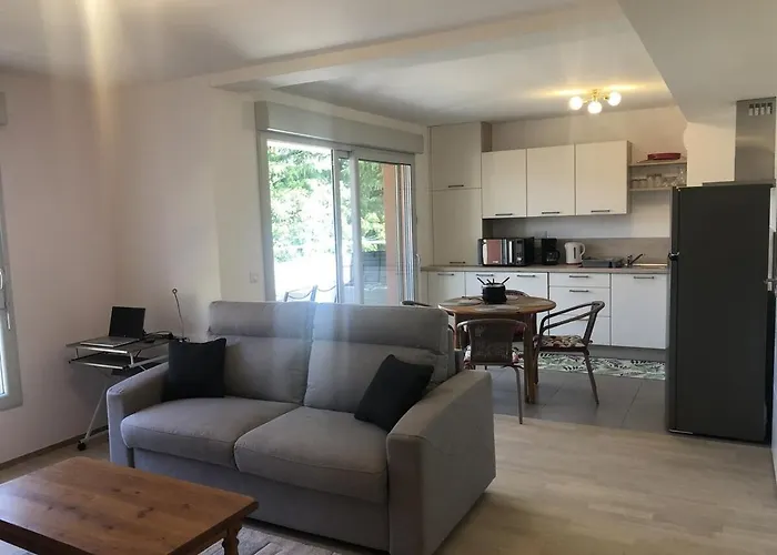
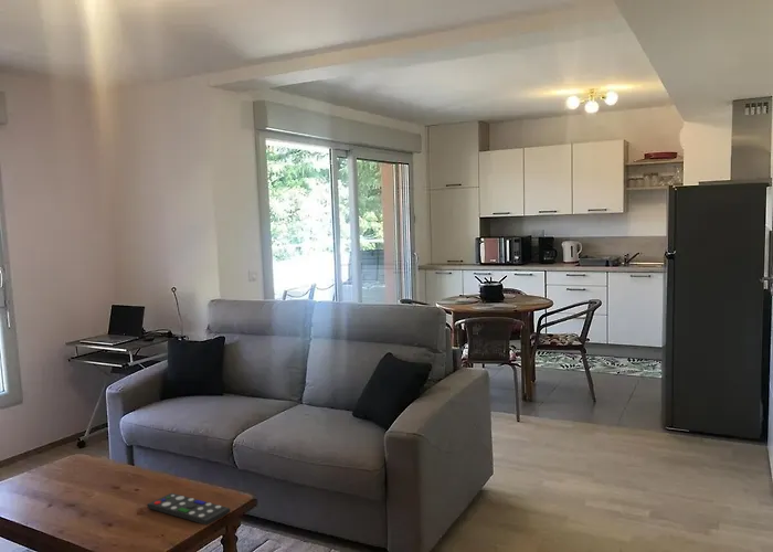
+ remote control [146,492,231,526]
